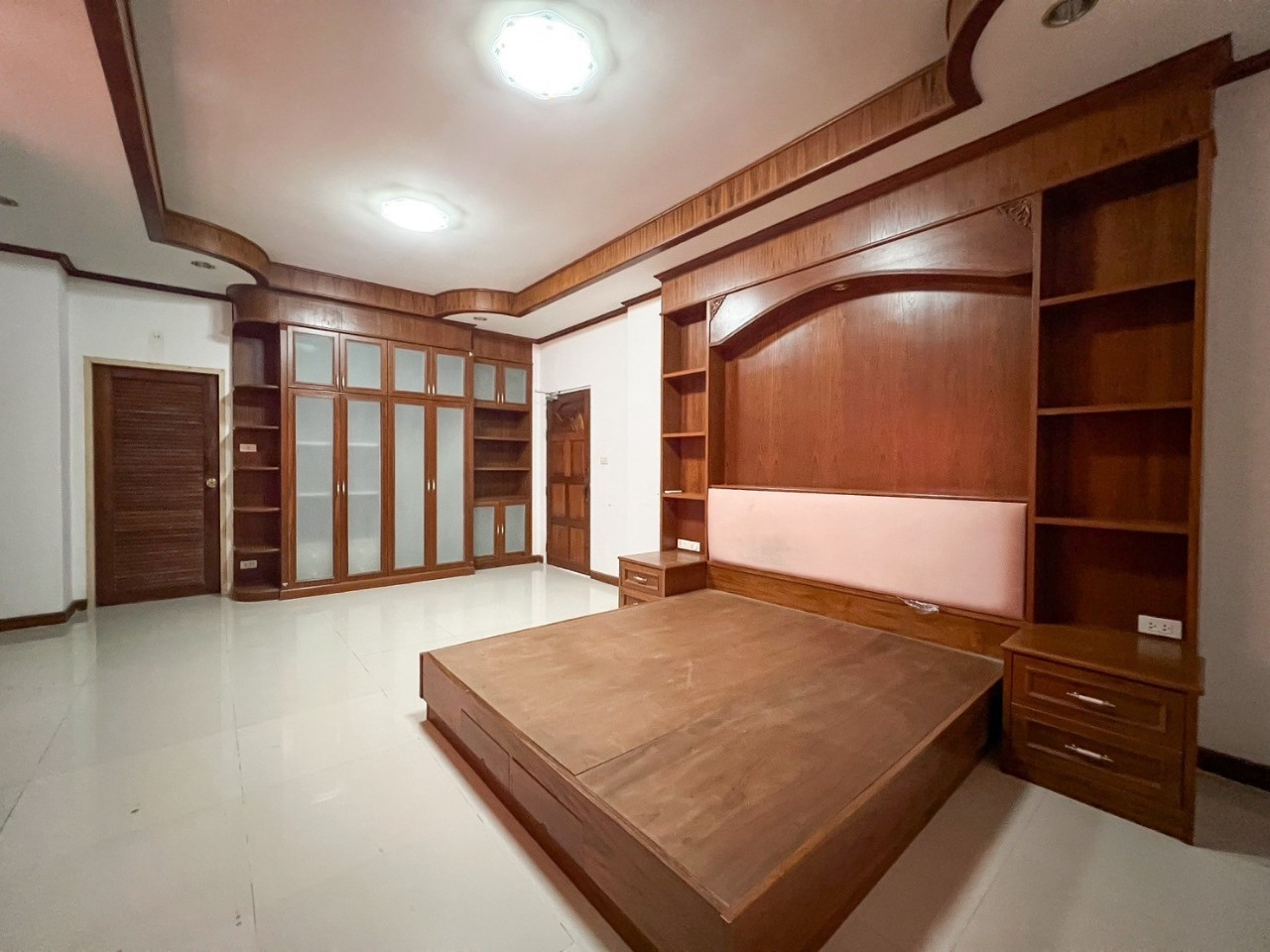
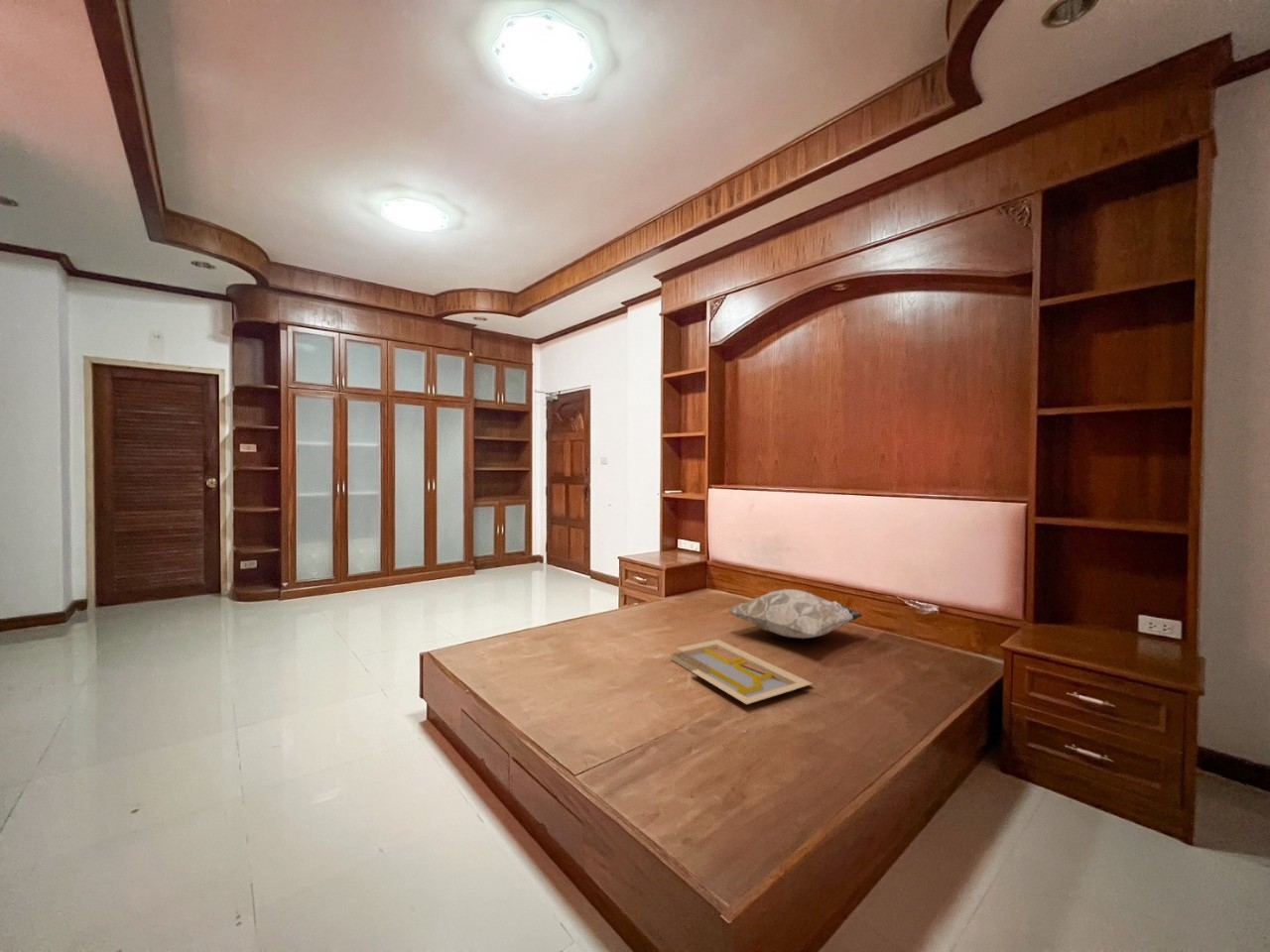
+ serving tray [670,639,815,706]
+ decorative pillow [727,588,864,640]
